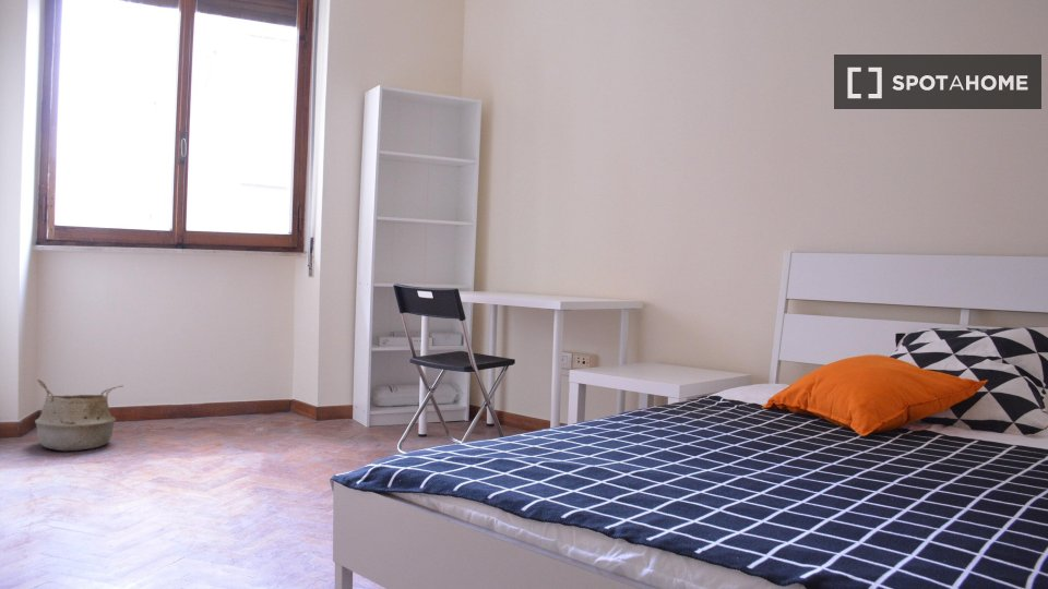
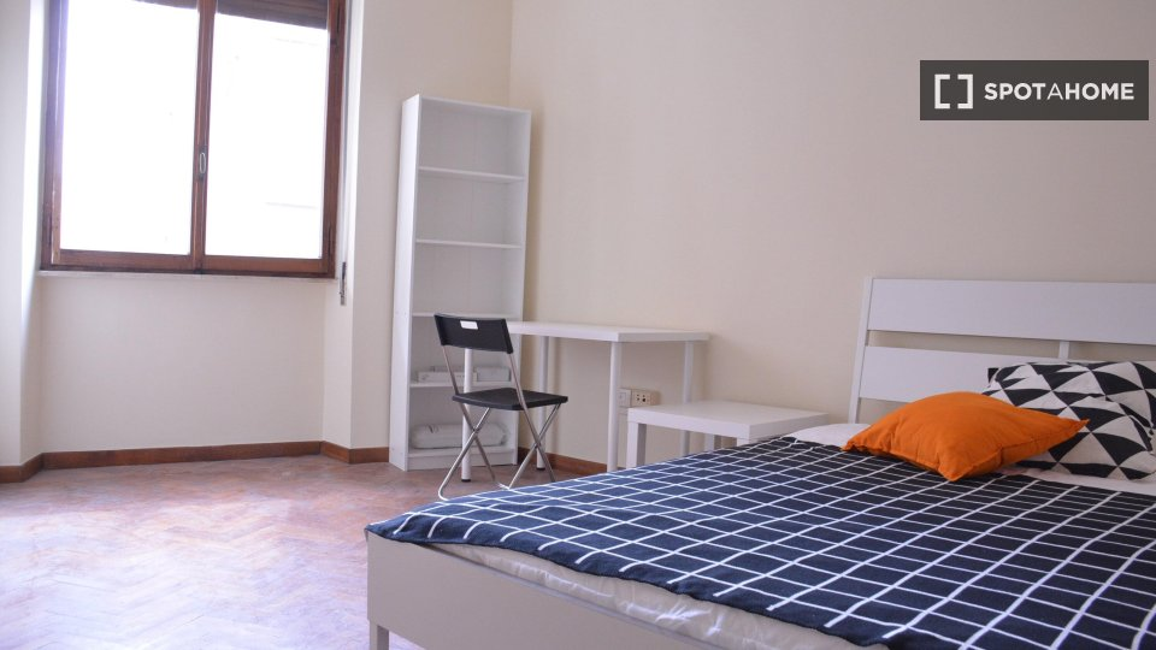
- woven basket [34,378,124,452]
